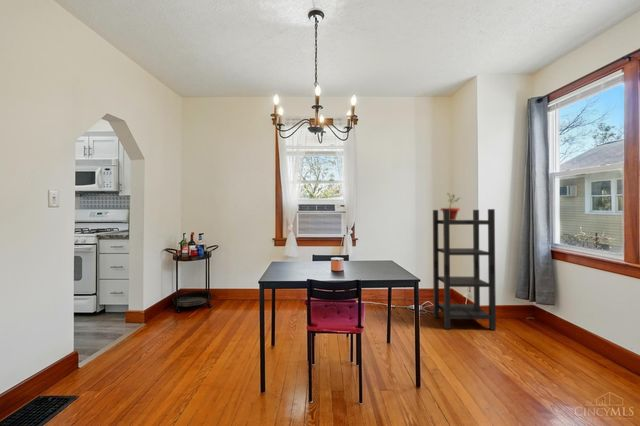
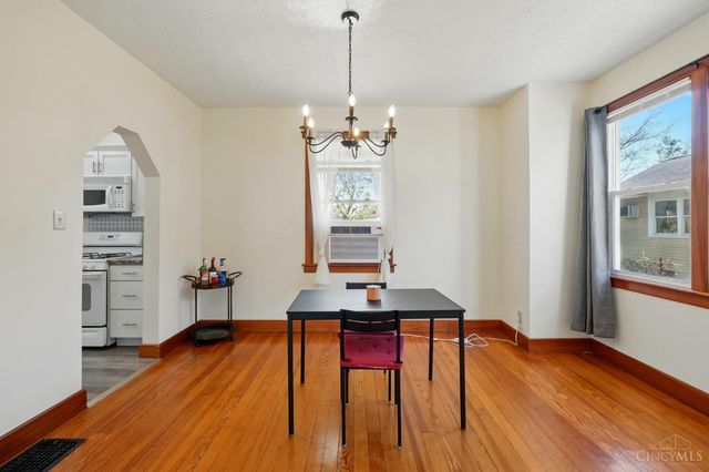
- shelving unit [432,208,497,331]
- potted plant [440,191,462,220]
